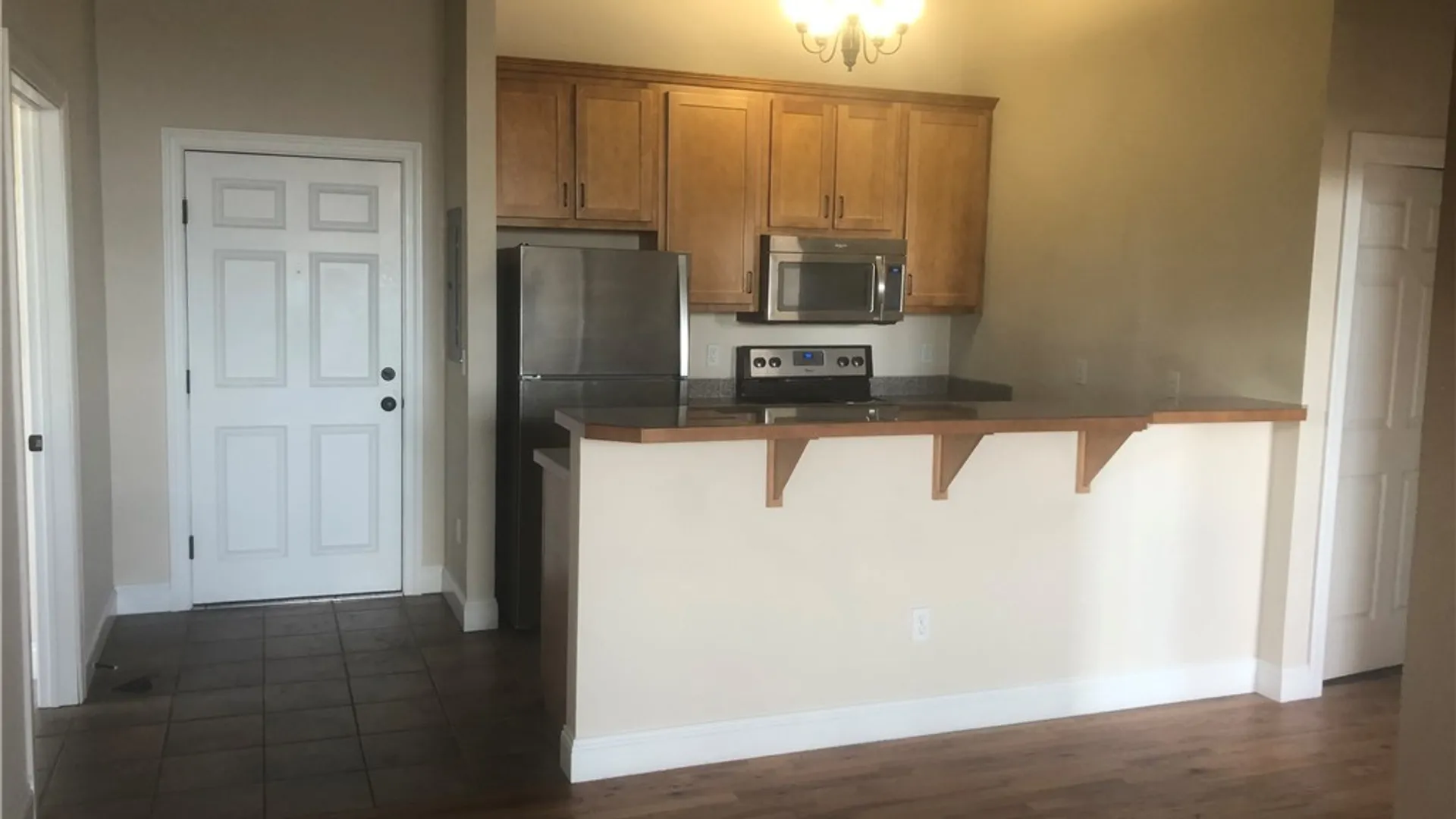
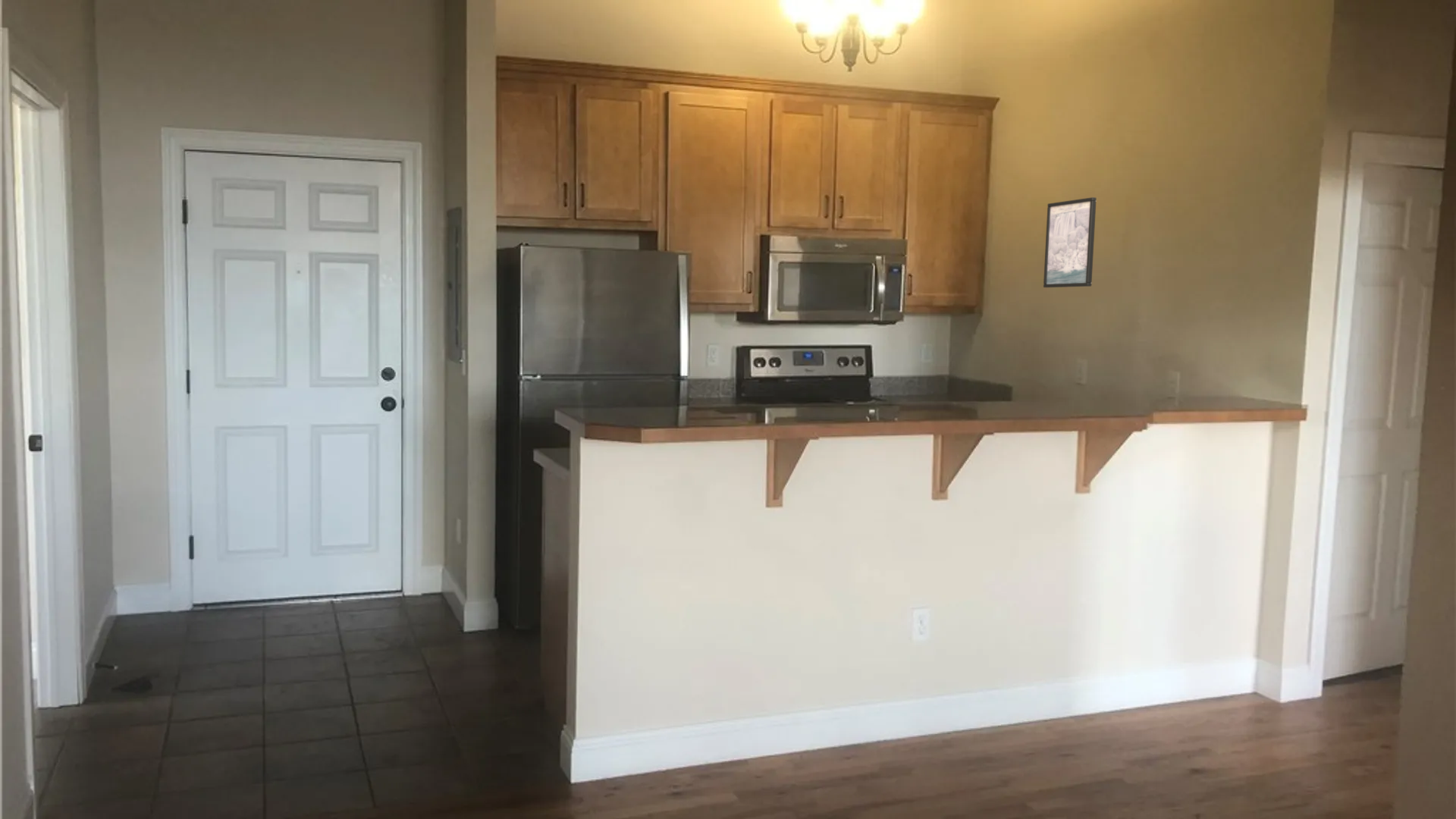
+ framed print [1043,196,1097,288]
